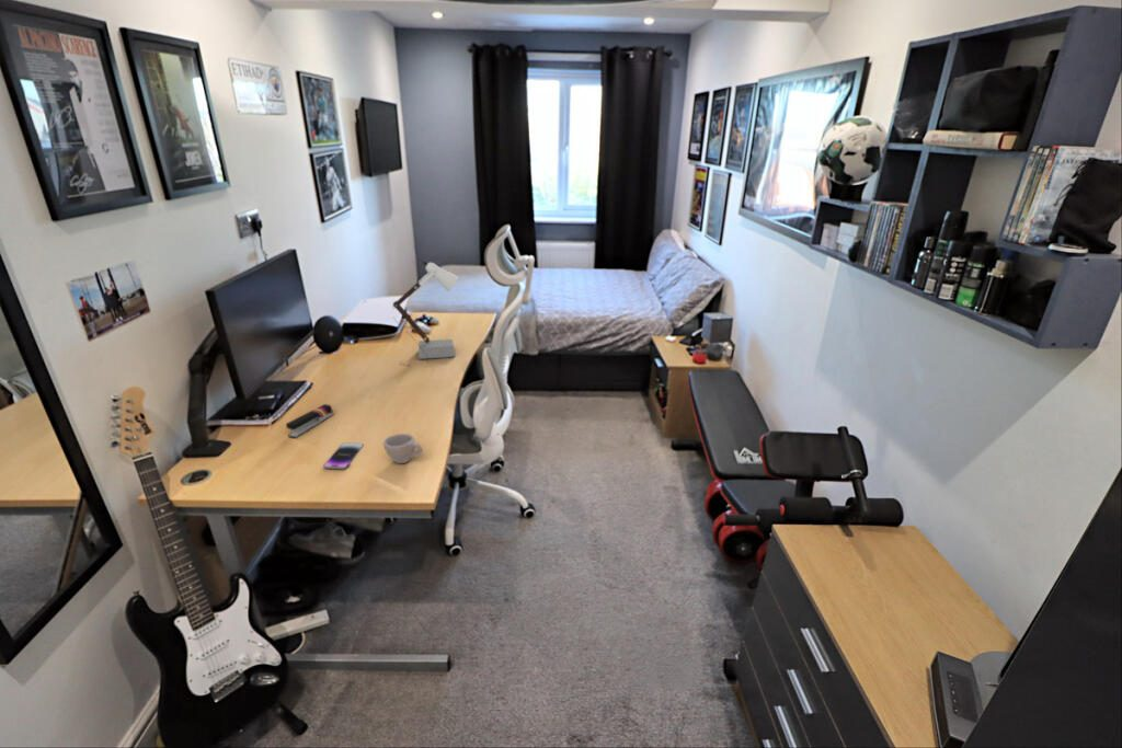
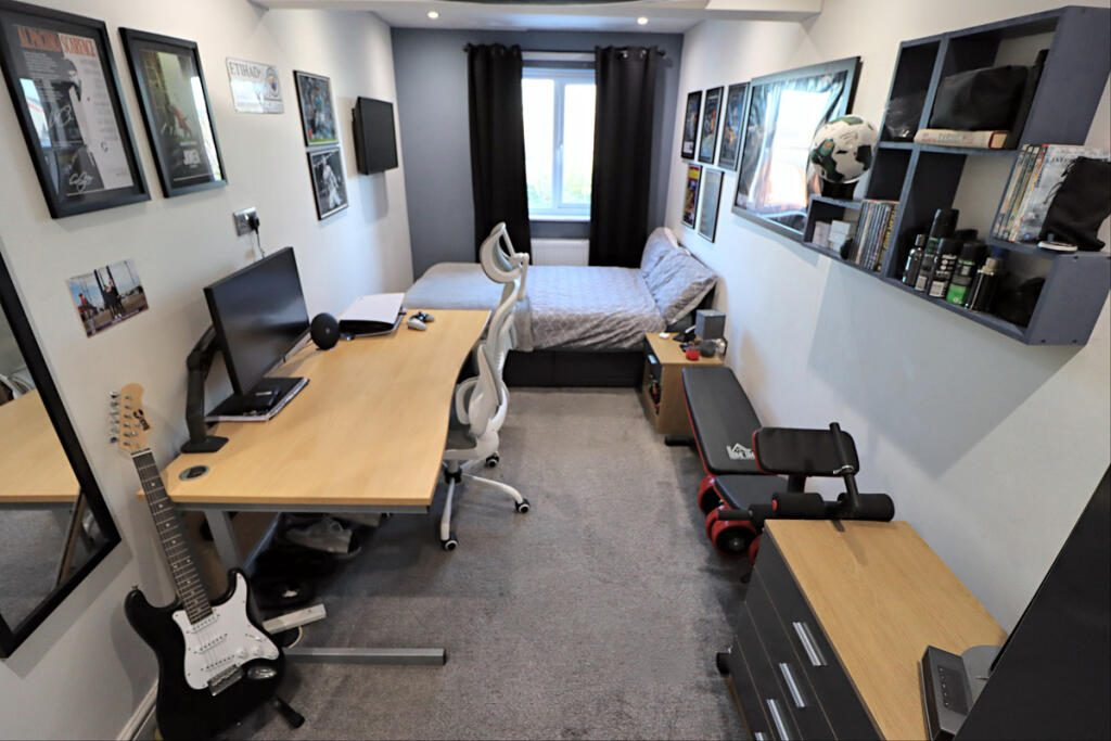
- cup [382,433,423,464]
- desk lamp [392,258,459,368]
- stapler [285,403,334,439]
- smartphone [322,441,365,470]
